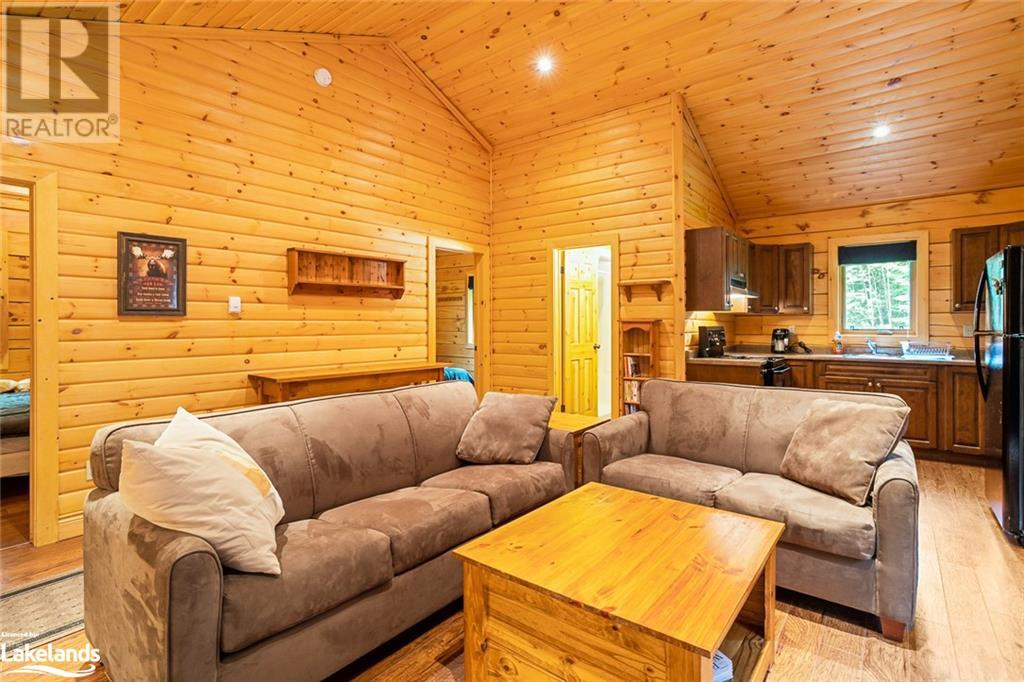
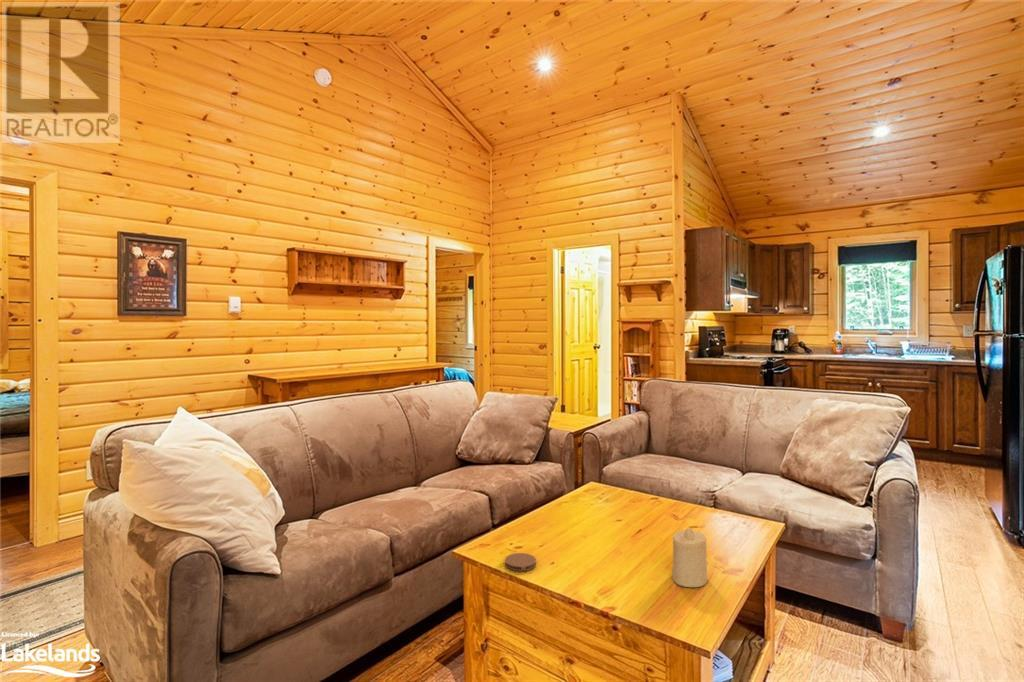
+ candle [671,527,708,588]
+ coaster [504,552,537,572]
